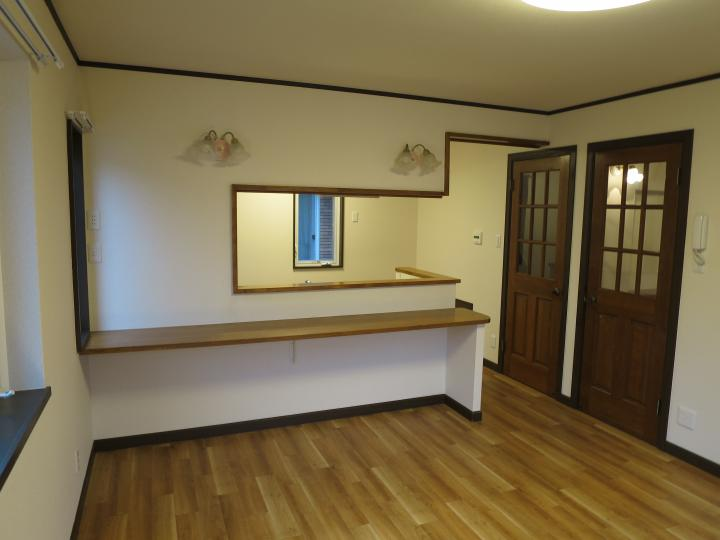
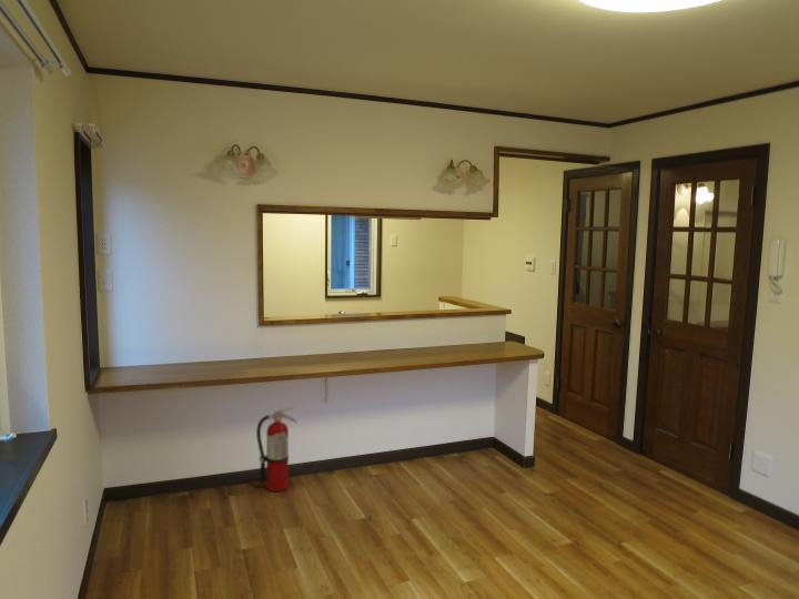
+ fire extinguisher [255,405,297,493]
